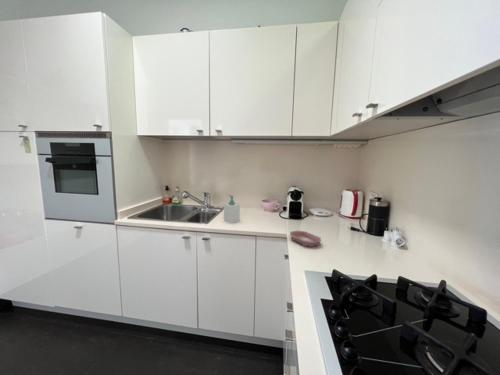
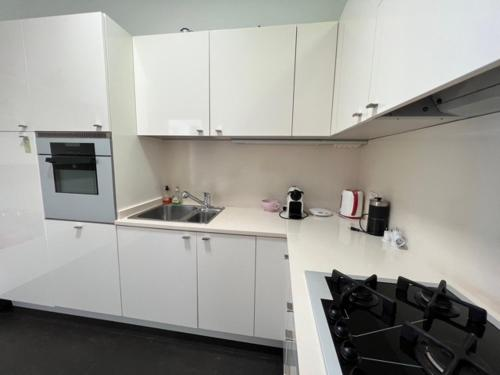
- bowl [289,230,322,248]
- soap bottle [223,194,241,224]
